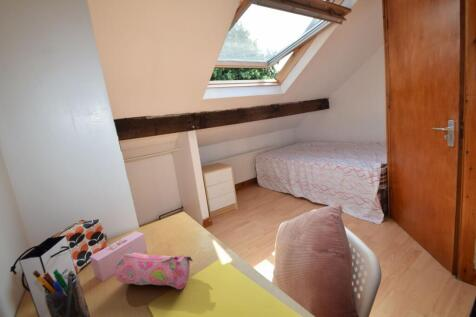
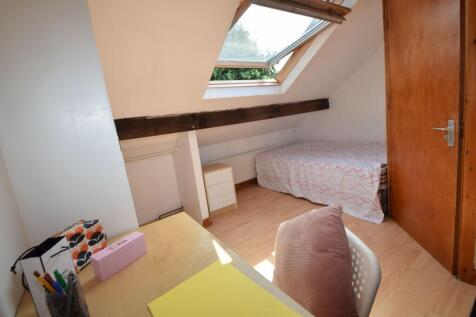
- pencil case [114,251,194,290]
